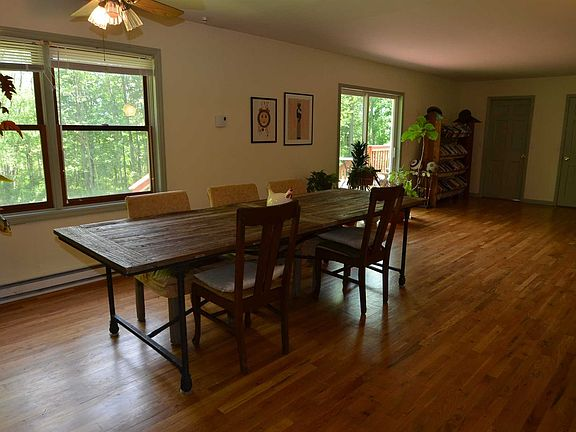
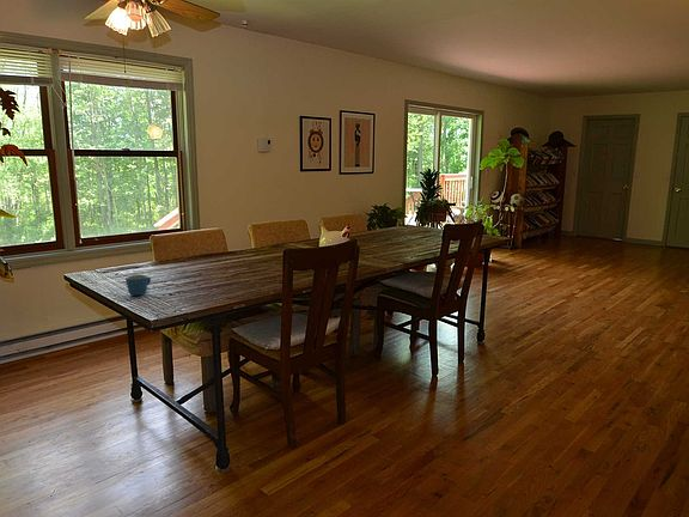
+ mug [124,274,152,297]
